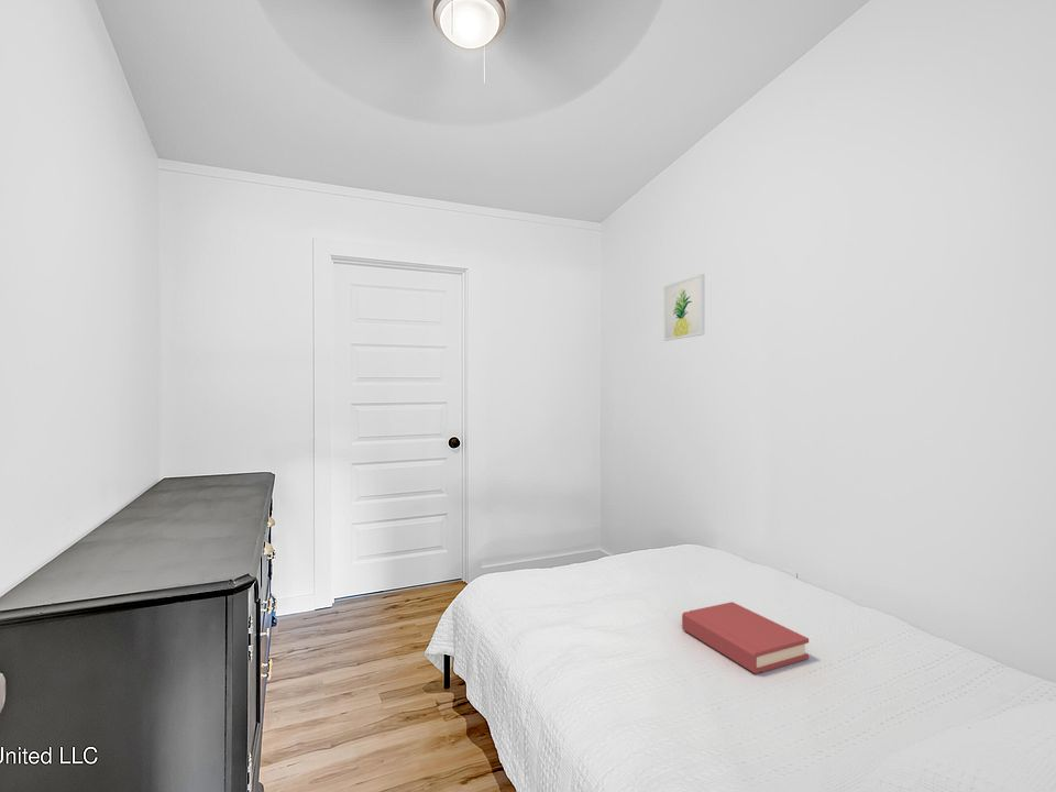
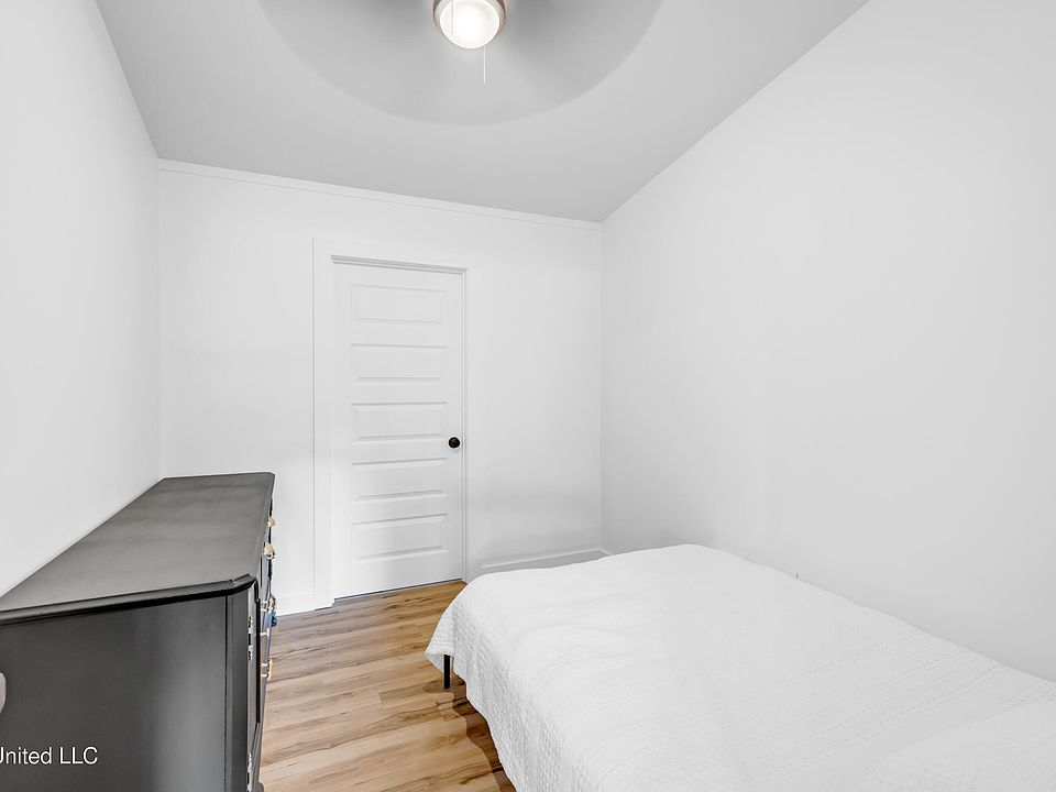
- wall art [663,273,706,342]
- hardback book [681,601,810,675]
